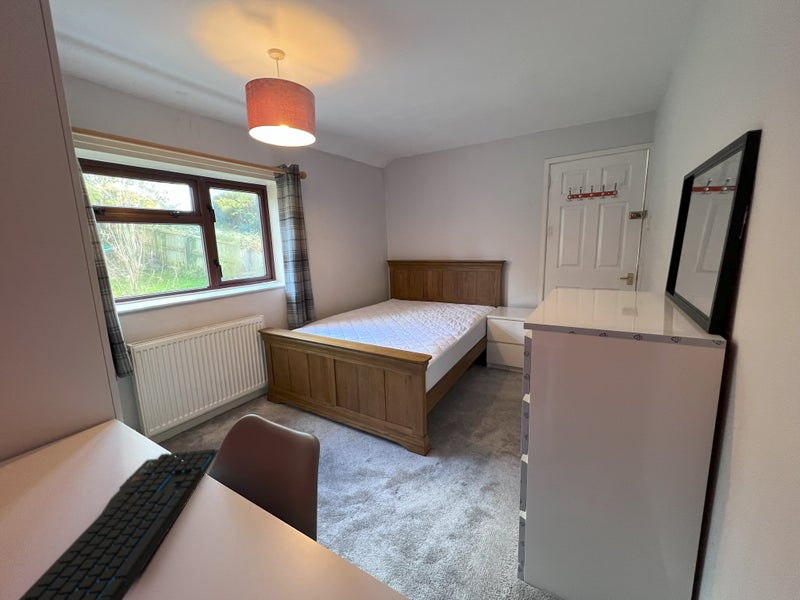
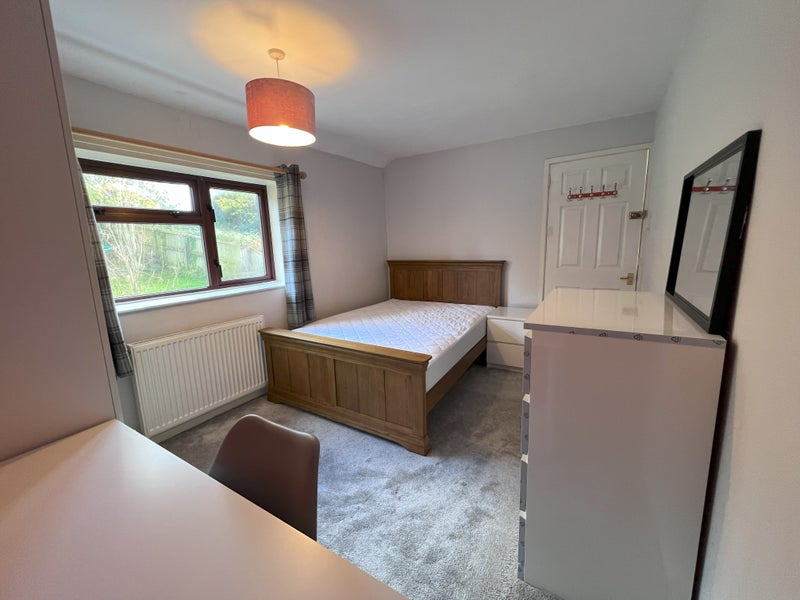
- keyboard [18,448,220,600]
